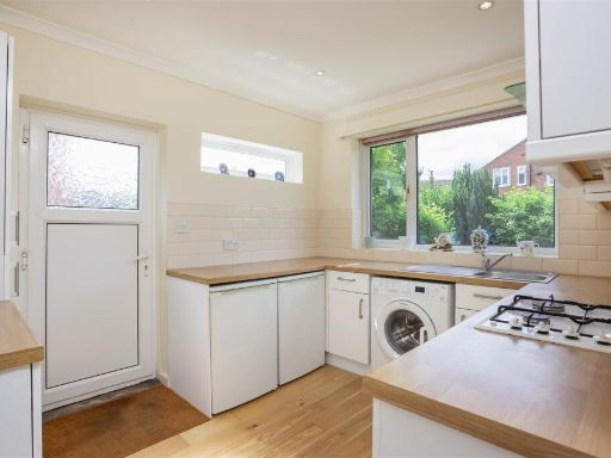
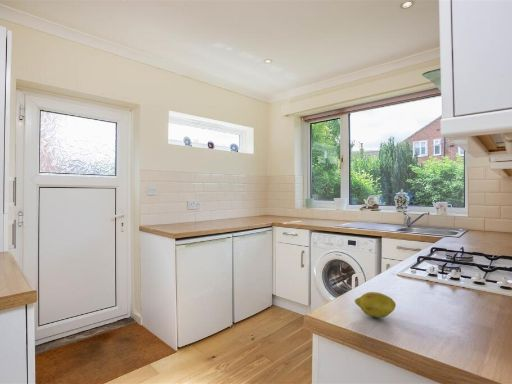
+ fruit [354,291,397,319]
